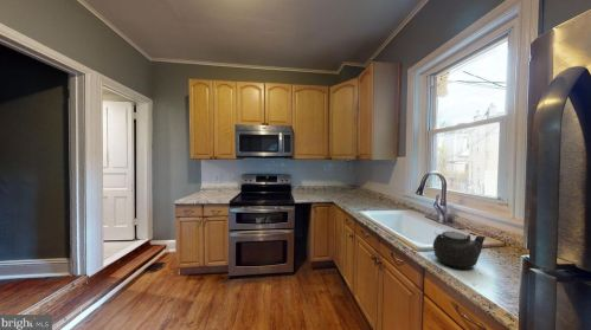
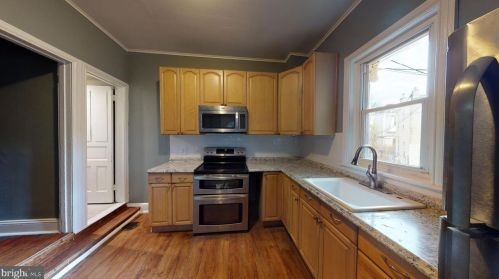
- teapot [432,229,487,270]
